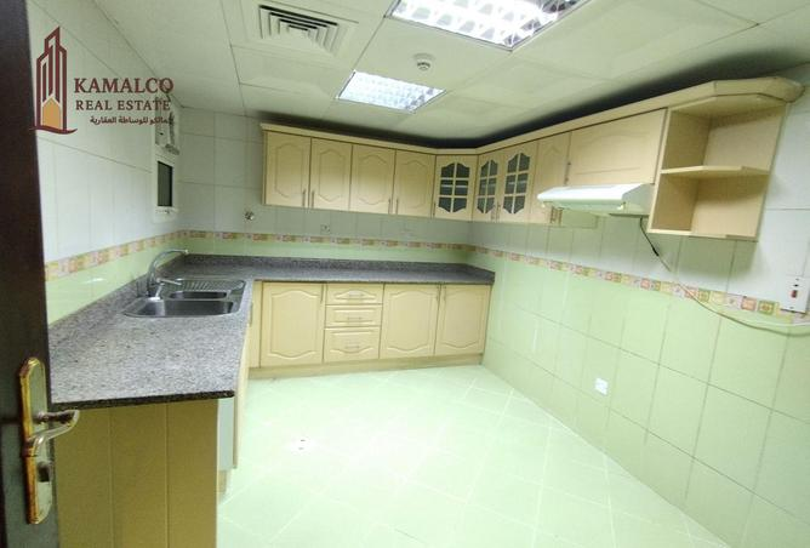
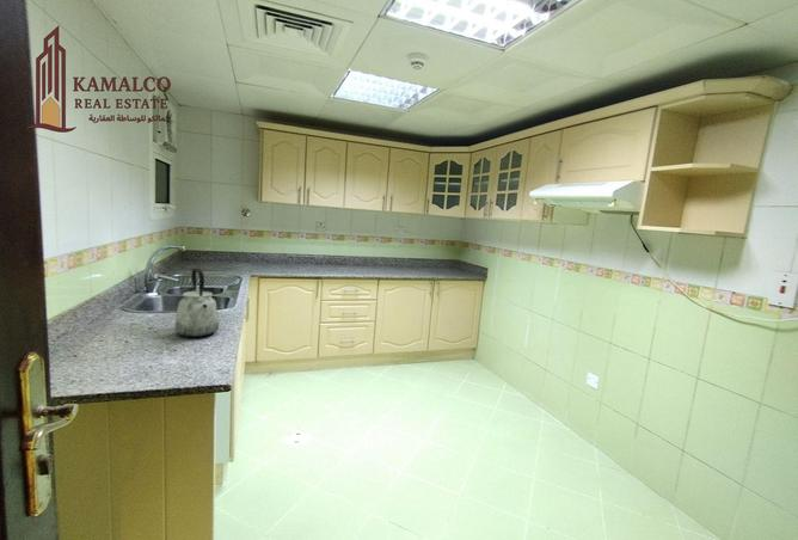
+ kettle [173,268,220,338]
